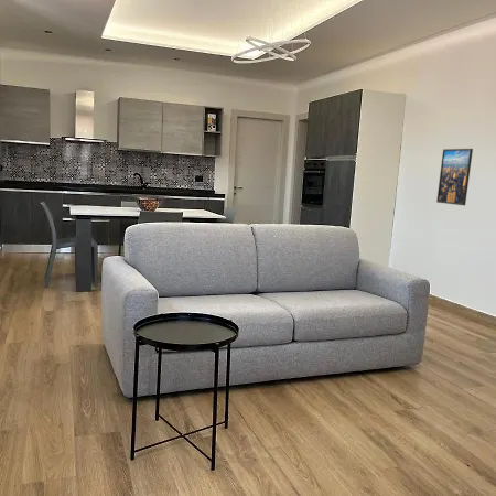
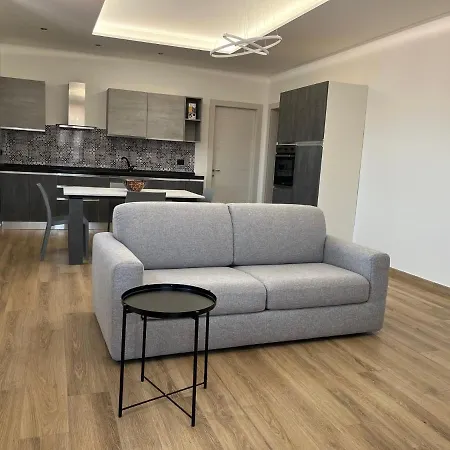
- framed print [435,148,474,206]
